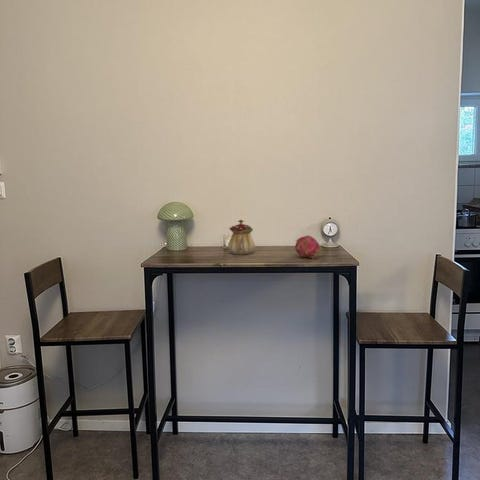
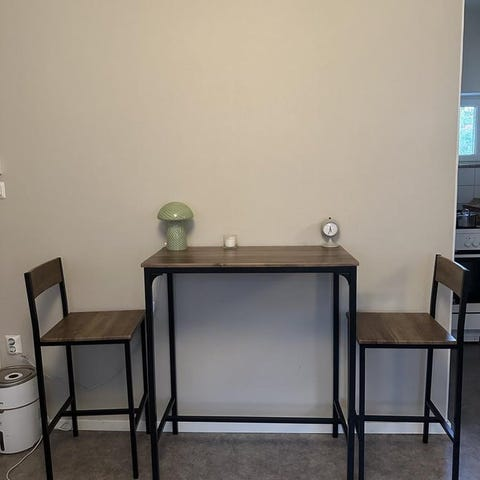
- teapot [227,219,256,256]
- fruit [294,234,321,260]
